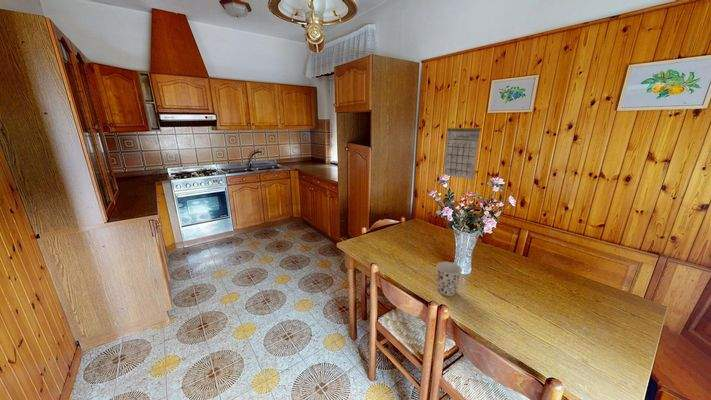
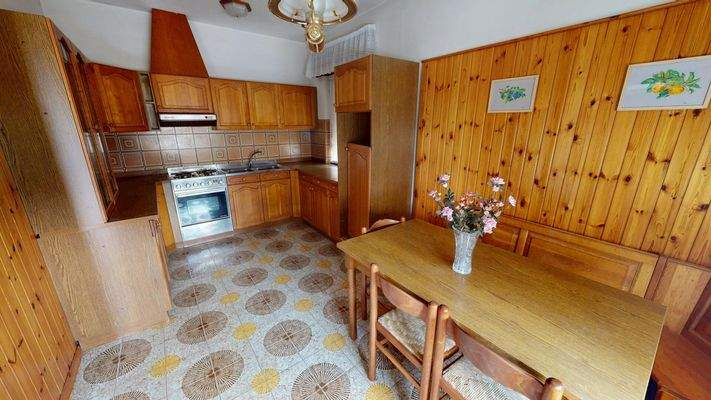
- calendar [442,115,482,181]
- cup [436,261,463,297]
